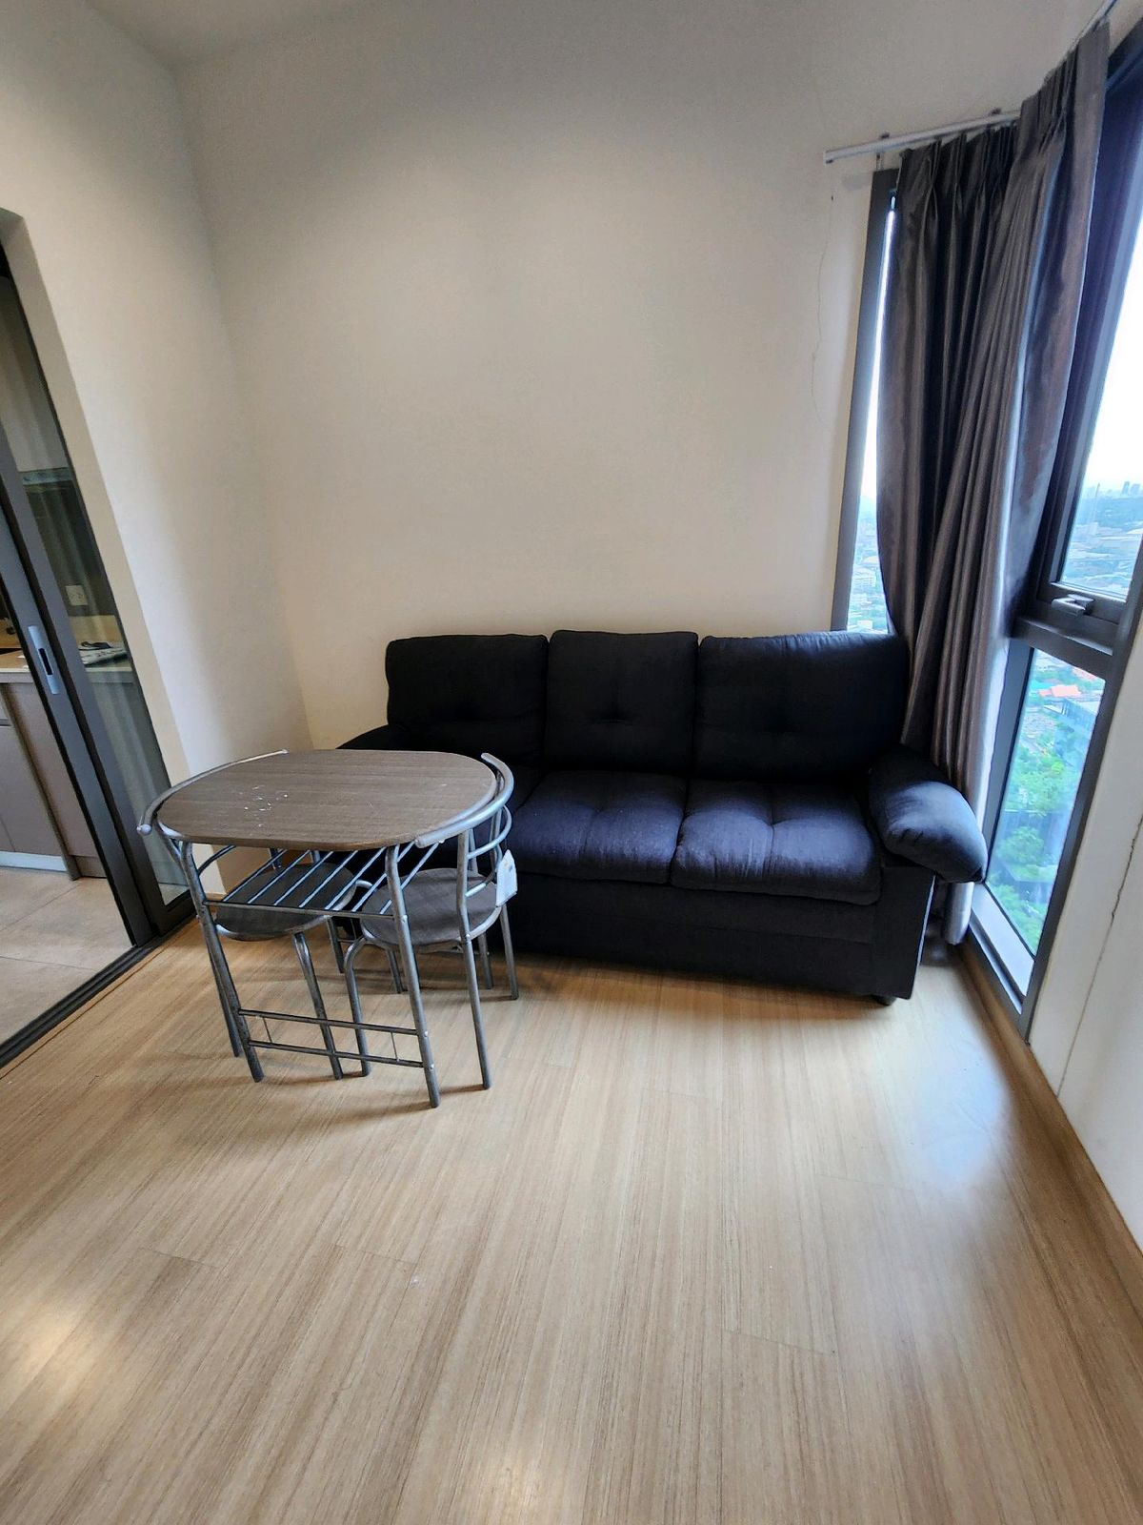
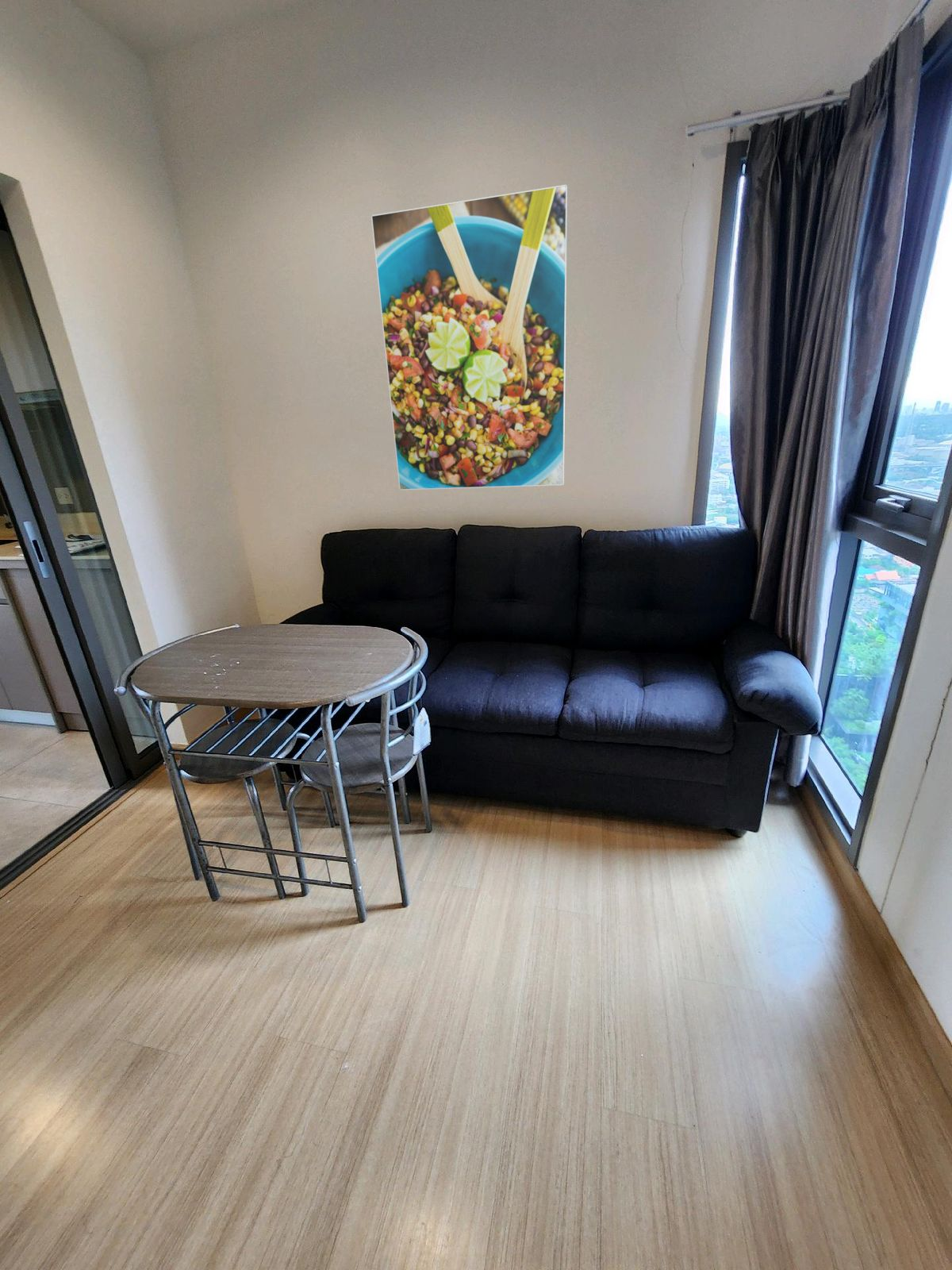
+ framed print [370,183,568,491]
